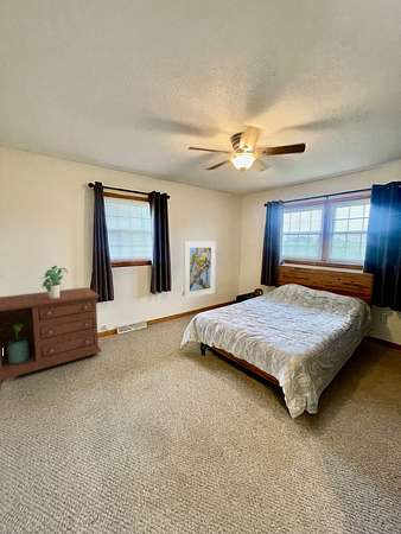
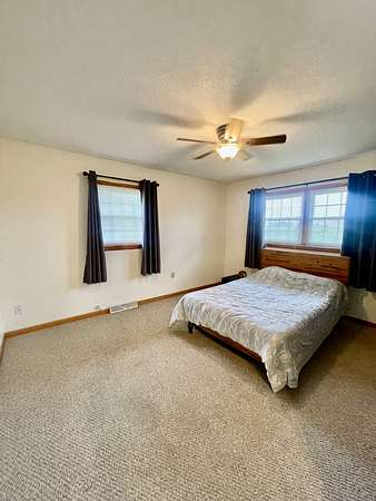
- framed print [183,241,217,299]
- dresser [0,286,102,383]
- potted plant [40,265,69,299]
